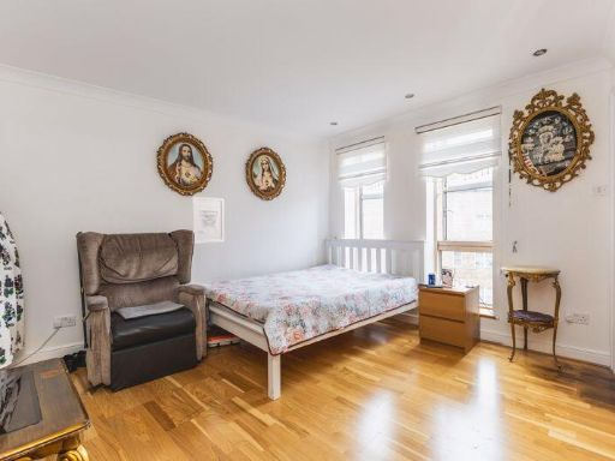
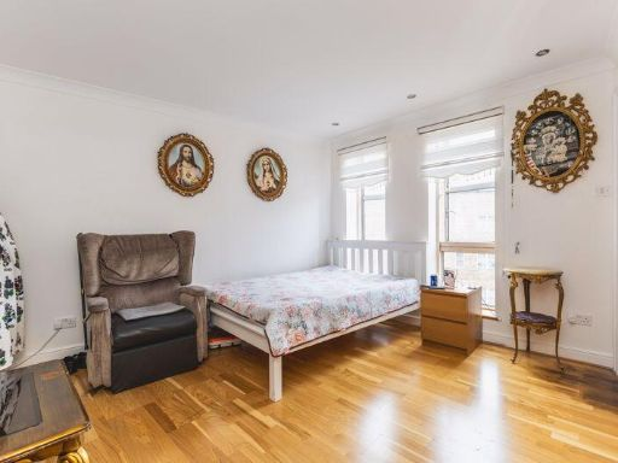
- wall art [192,196,226,244]
